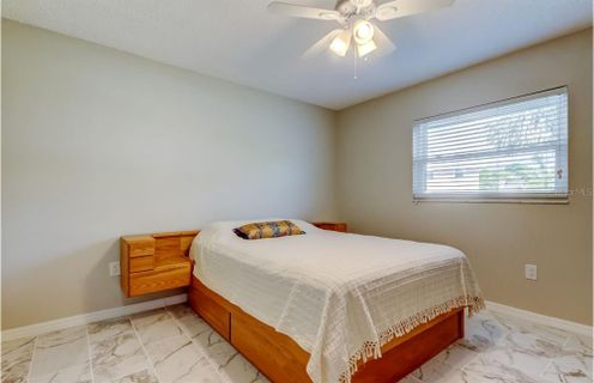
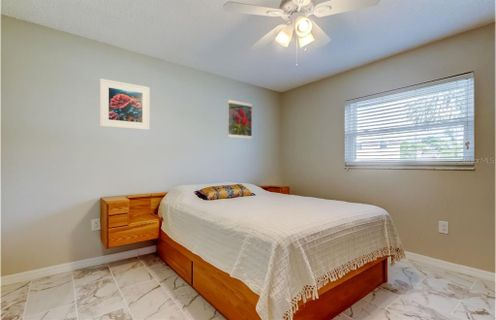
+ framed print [226,99,253,140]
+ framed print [99,78,151,131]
